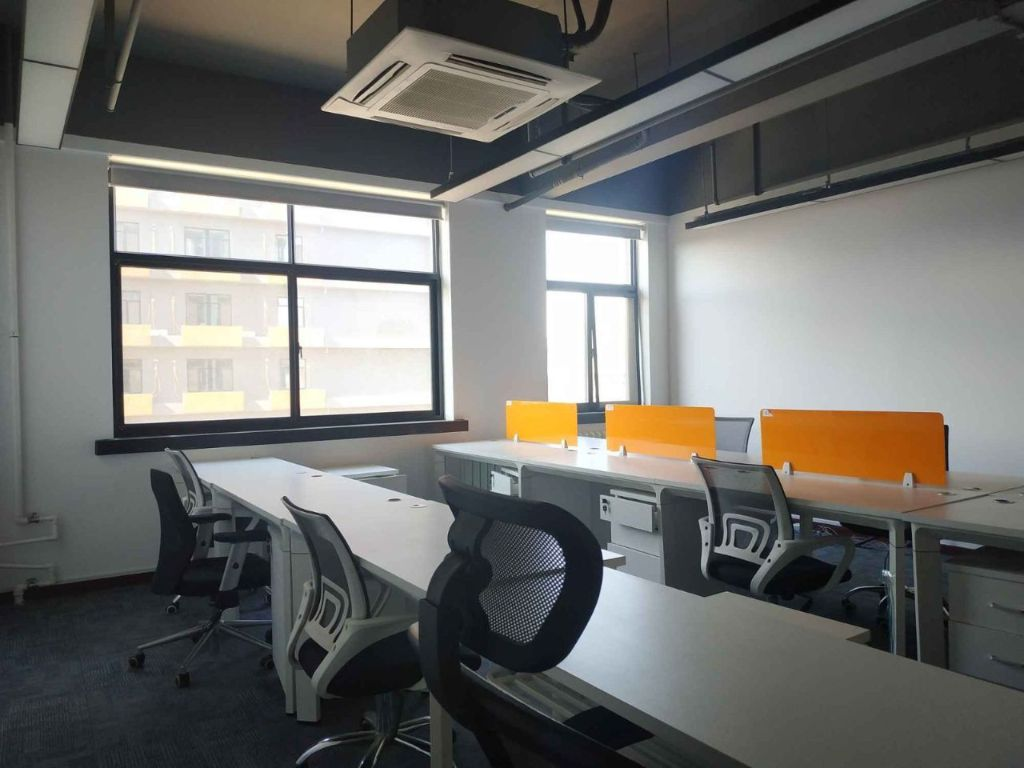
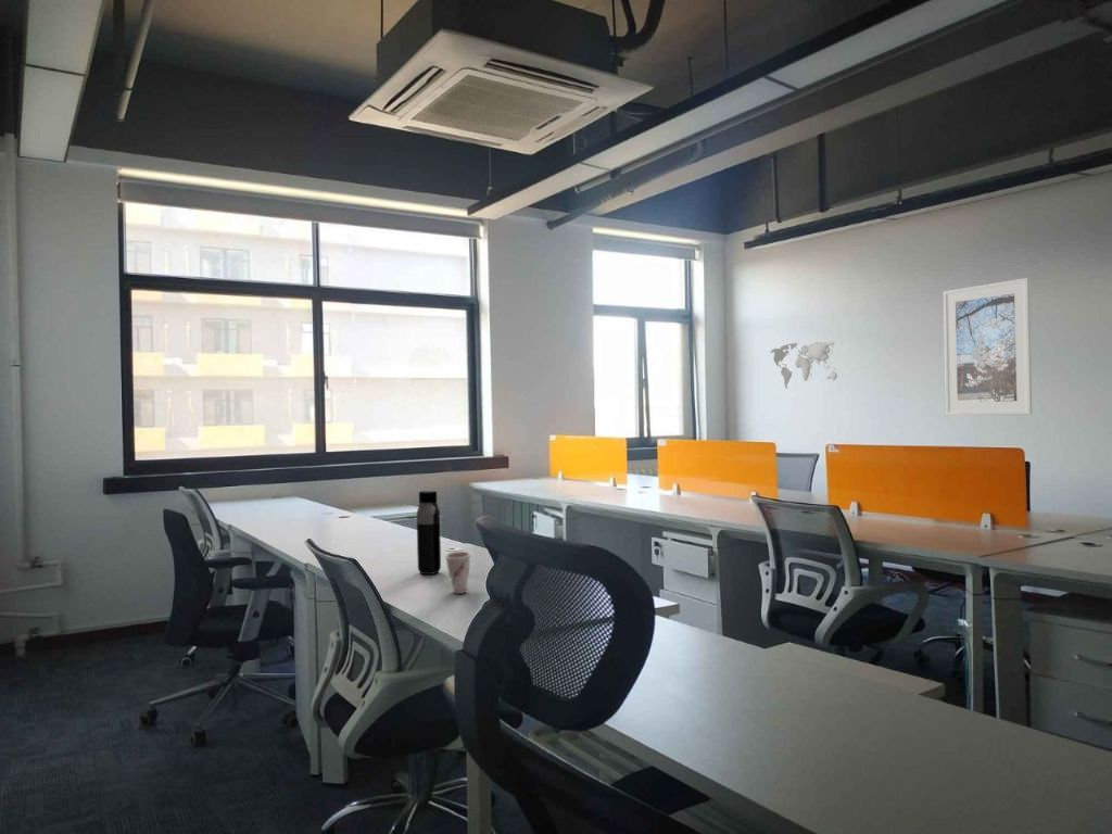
+ water bottle [416,490,442,576]
+ world map [769,341,843,390]
+ cup [444,551,472,595]
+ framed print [942,277,1033,417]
